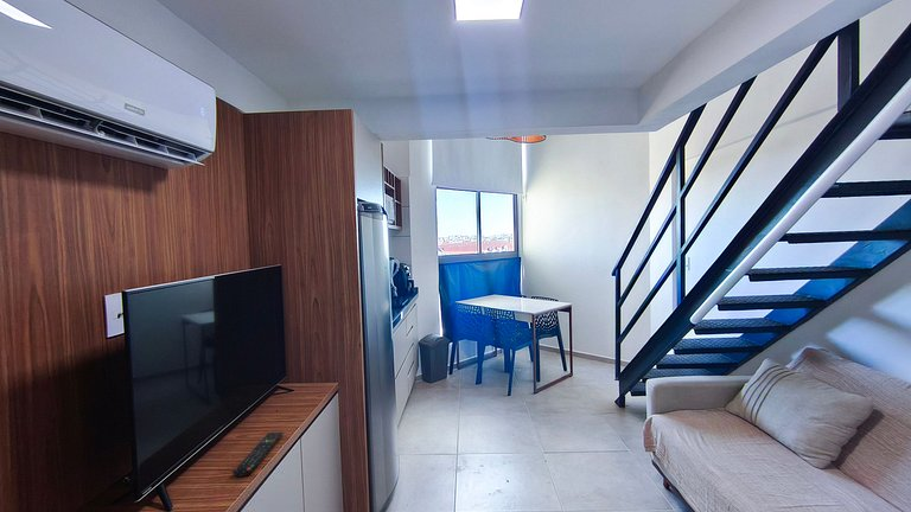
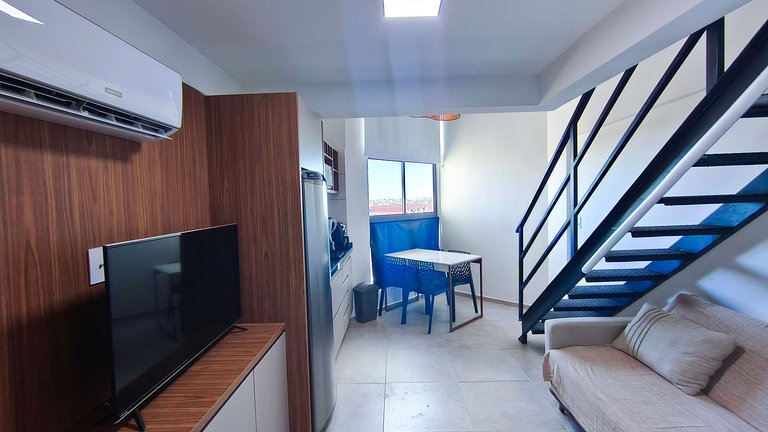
- remote control [232,431,285,478]
